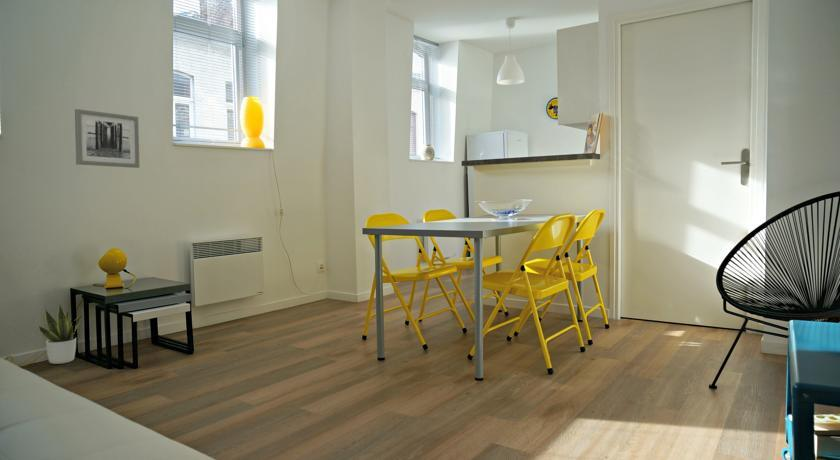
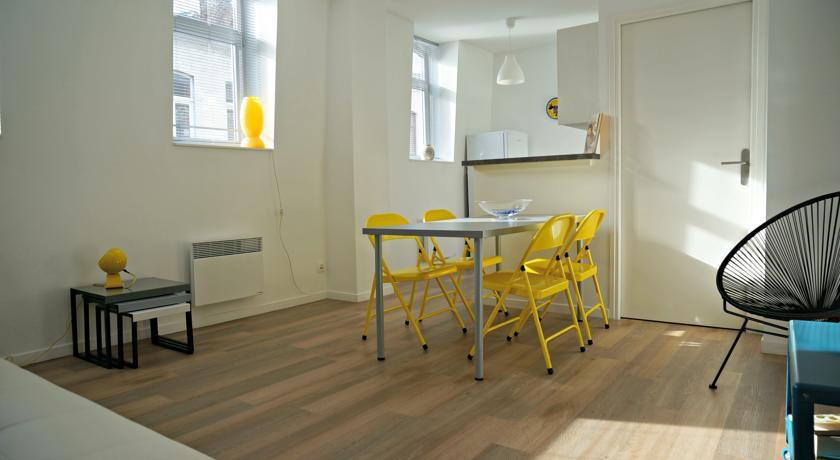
- potted plant [38,304,84,365]
- wall art [74,108,141,169]
